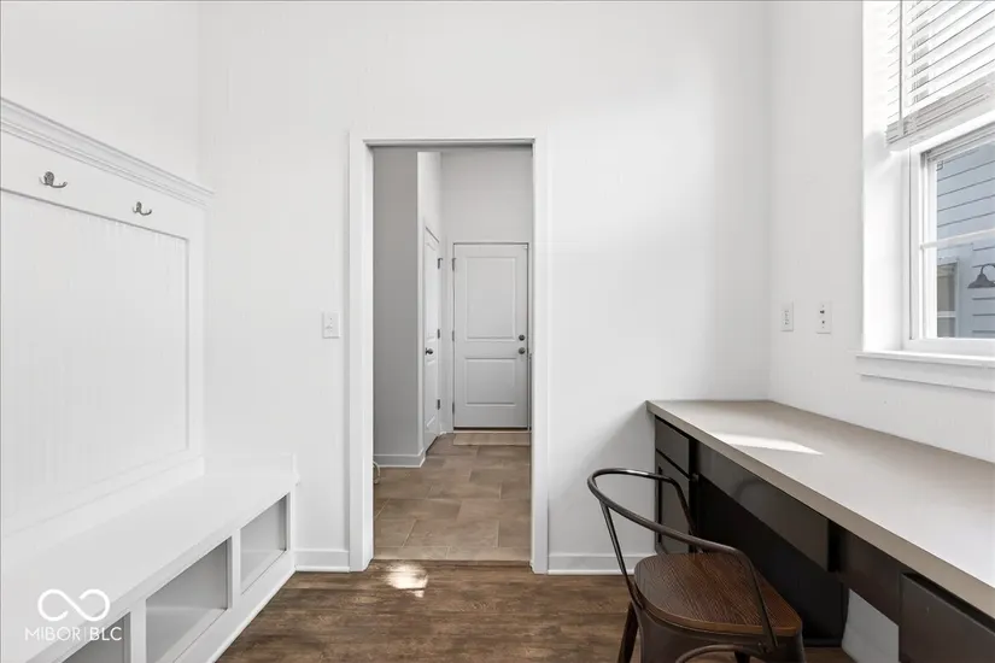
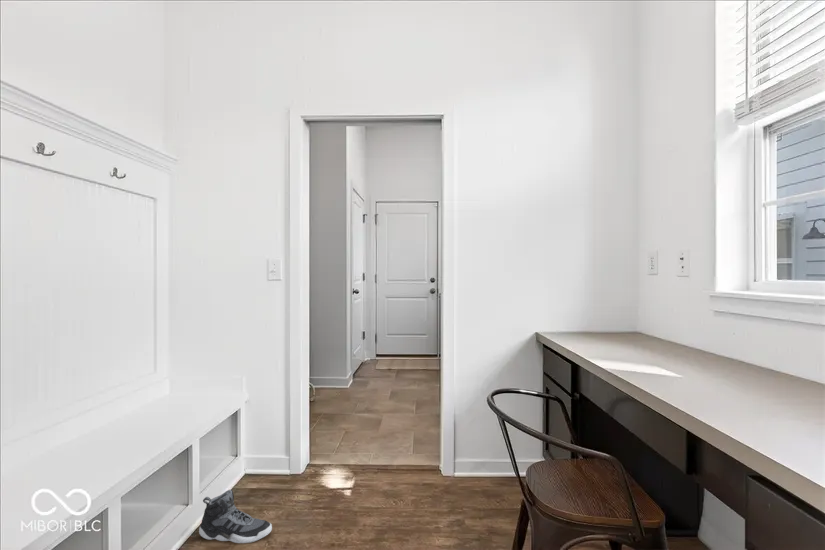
+ sneaker [198,489,273,544]
